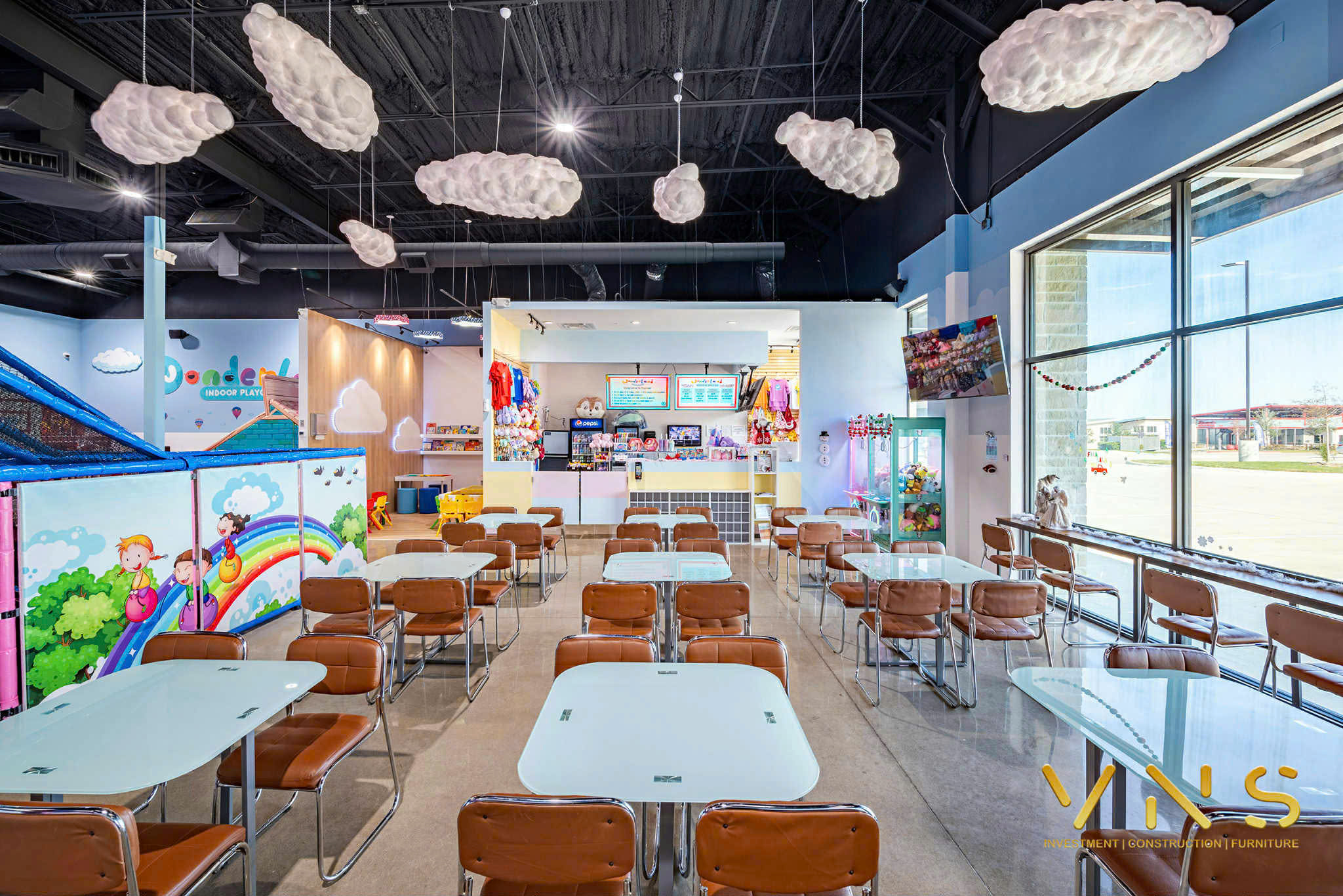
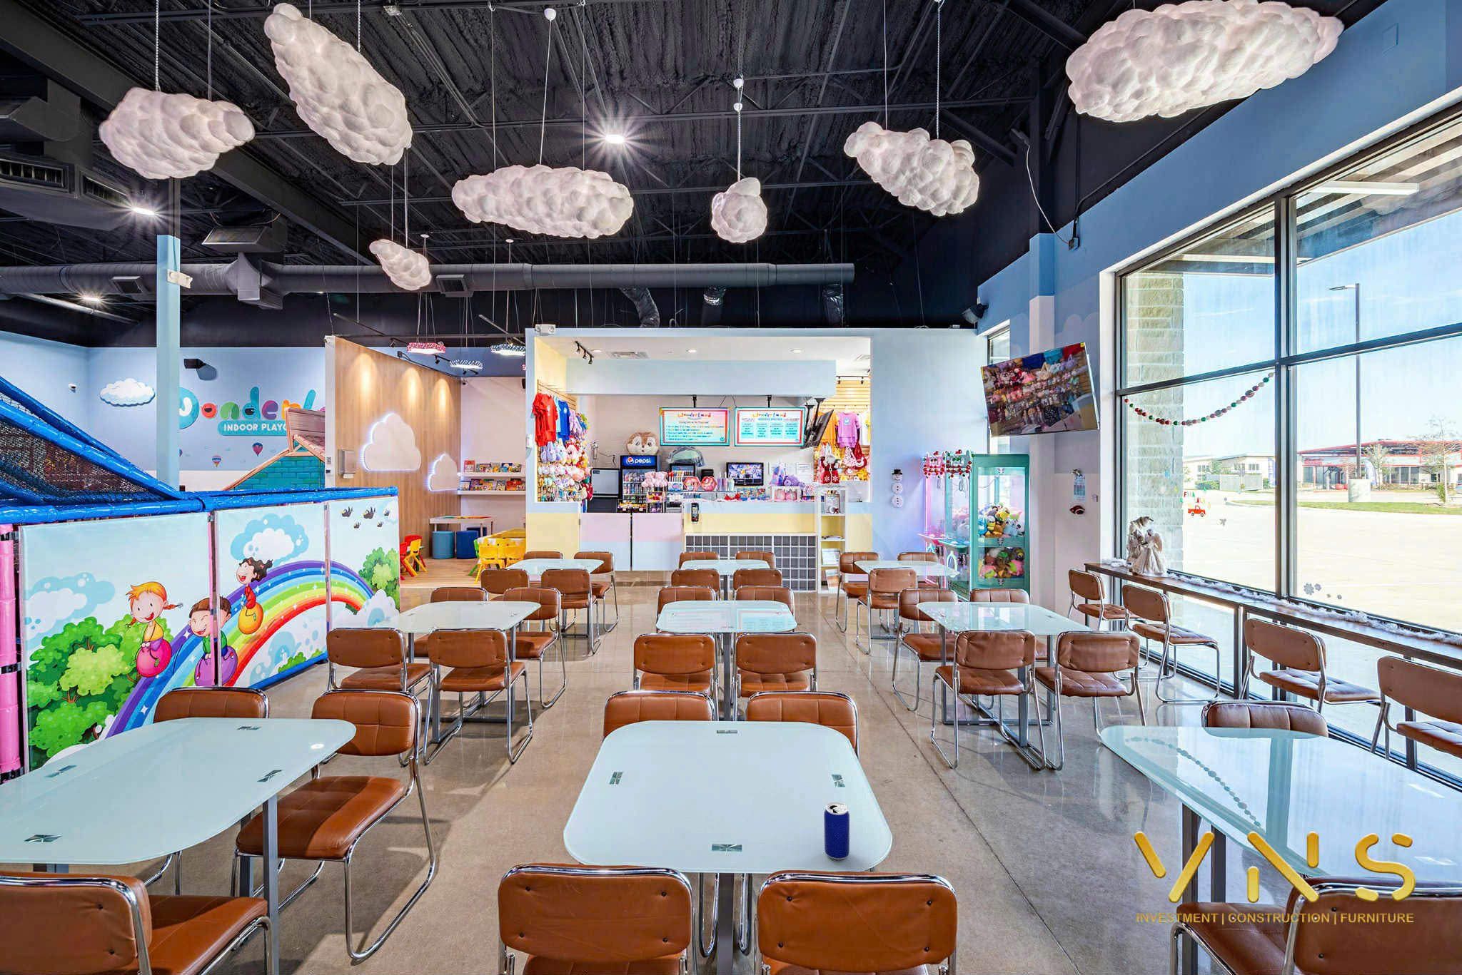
+ beer can [823,802,850,860]
